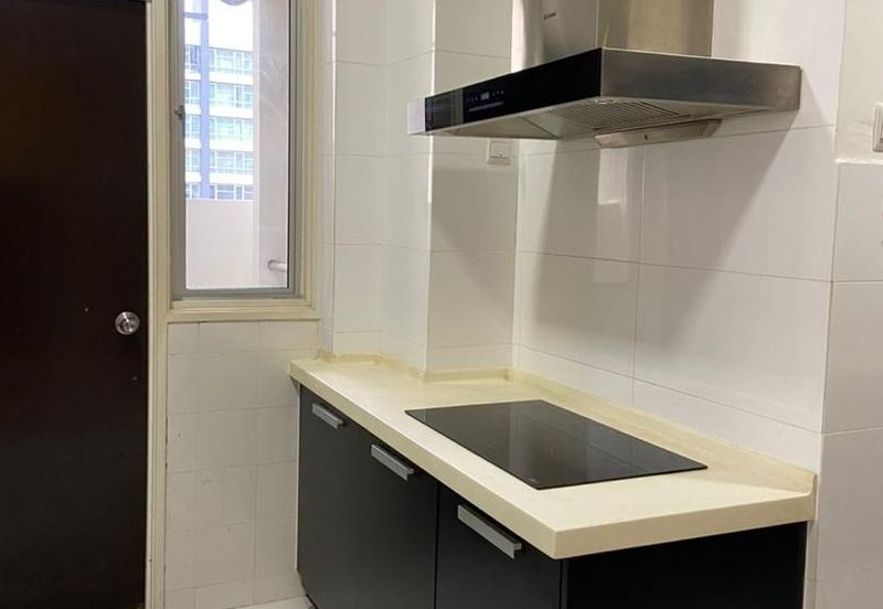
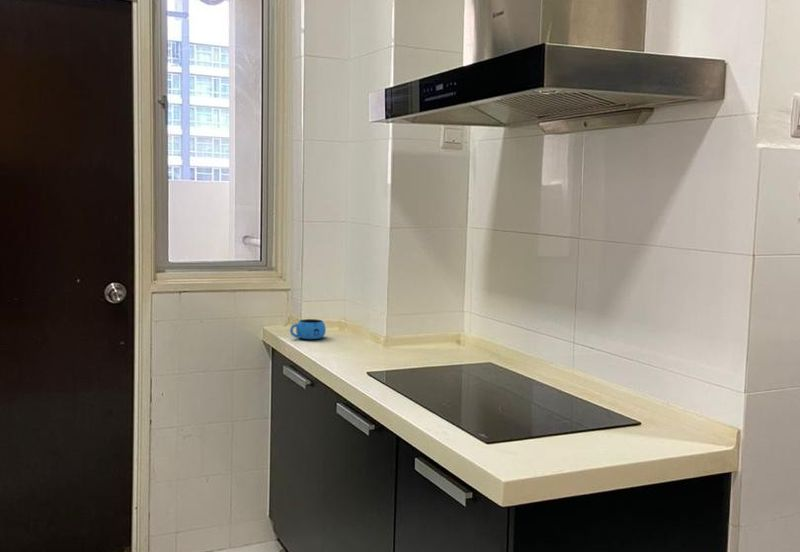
+ mug [289,318,327,340]
